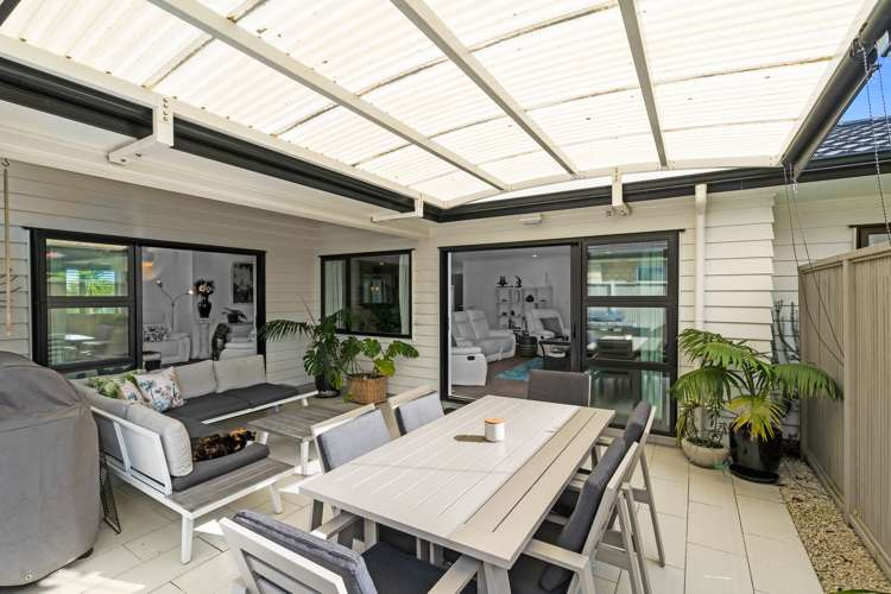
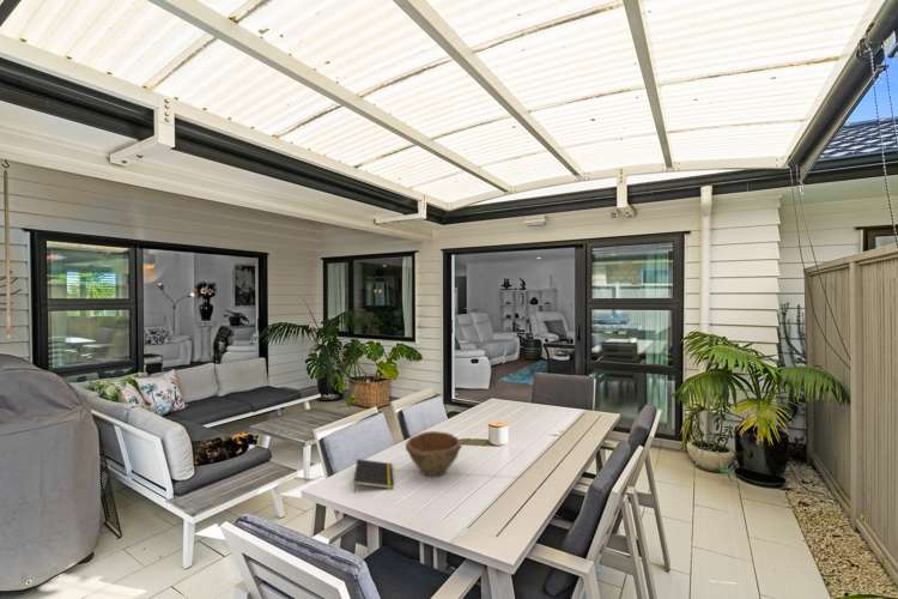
+ notepad [352,458,395,494]
+ bowl [405,430,462,478]
